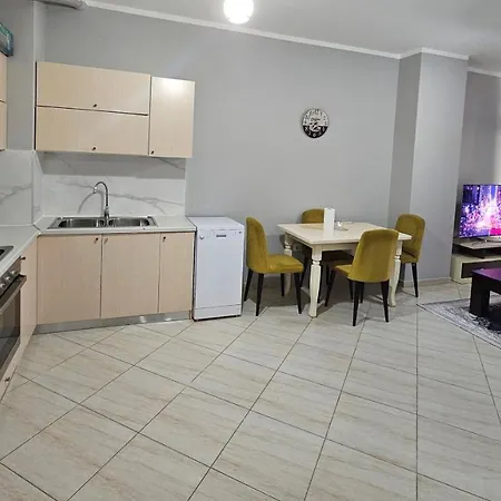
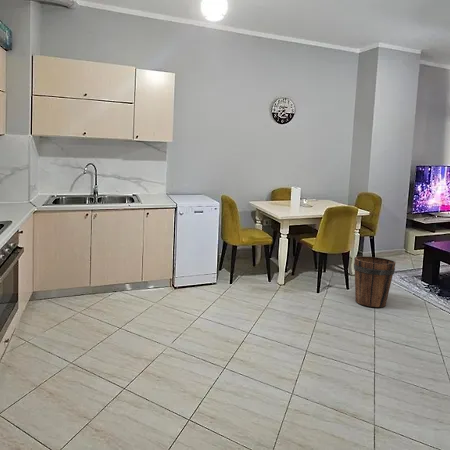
+ bucket [353,255,397,308]
